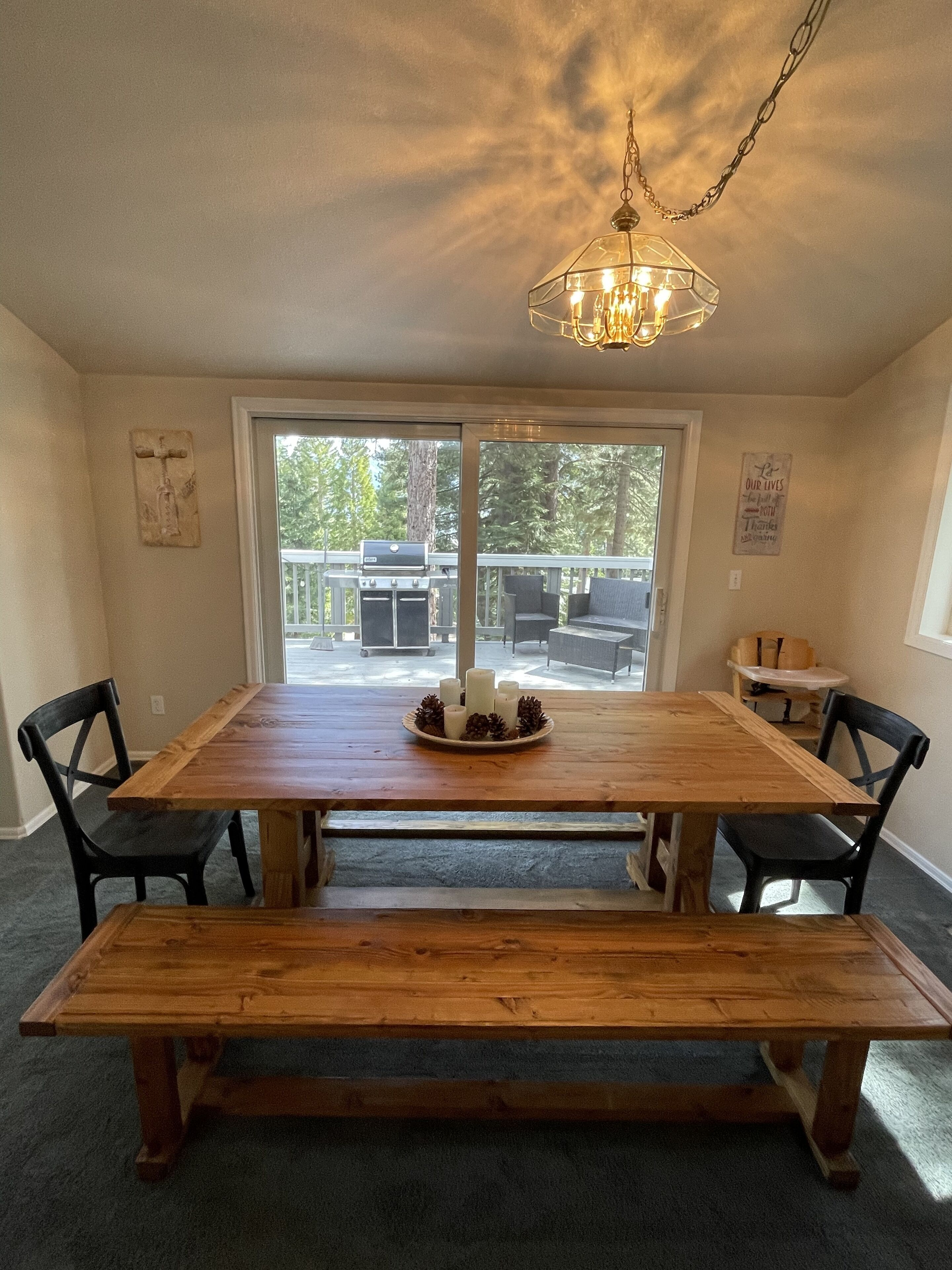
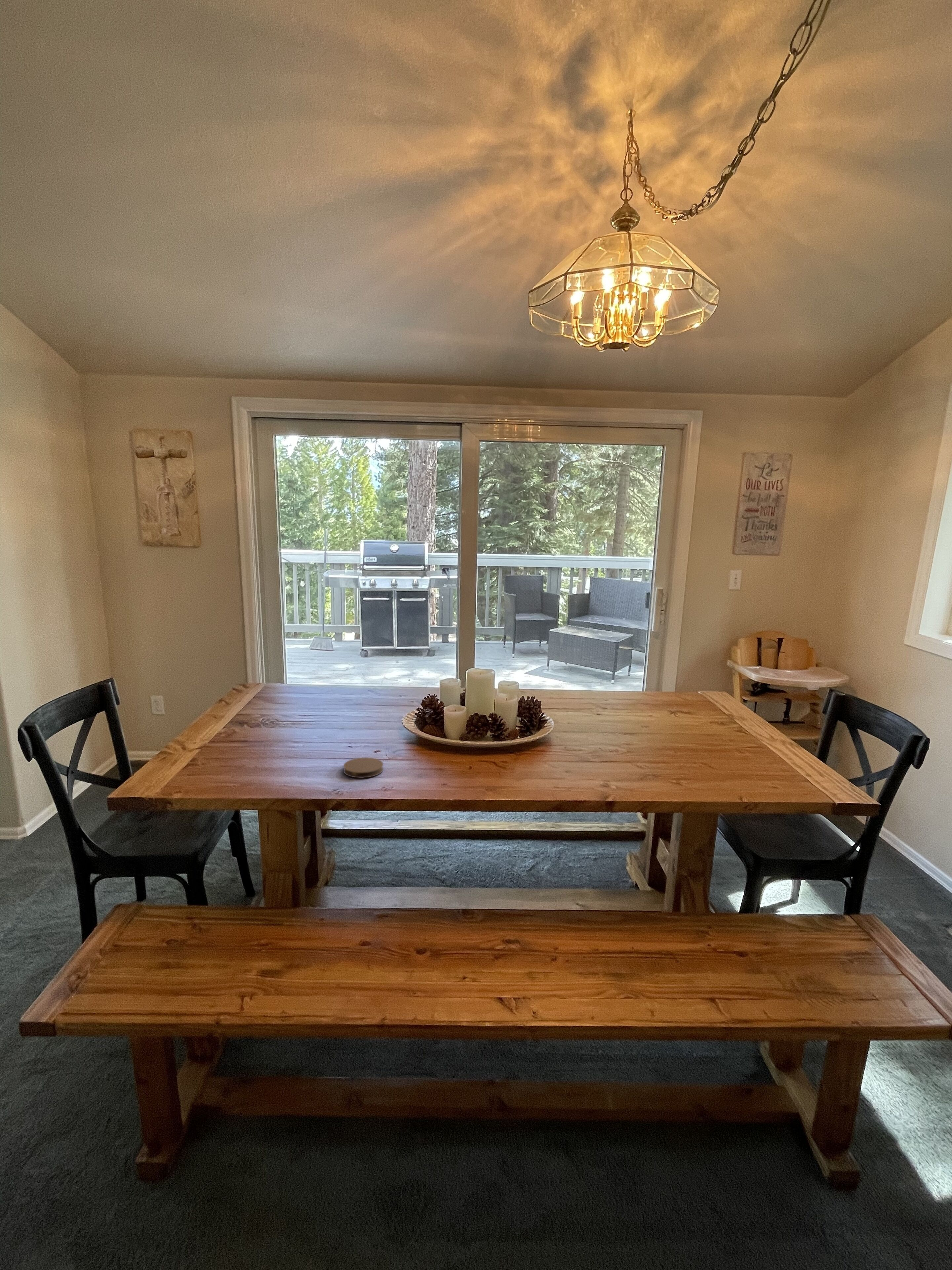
+ coaster [343,757,383,778]
